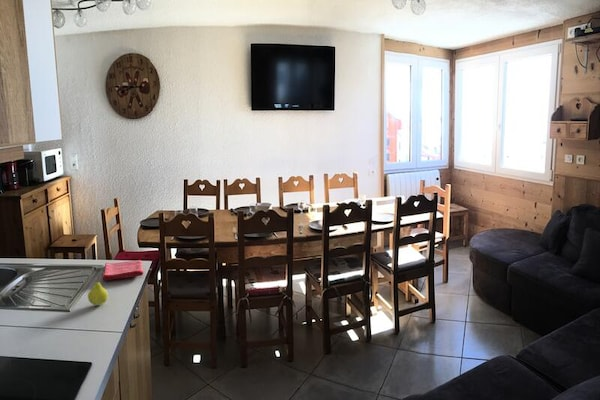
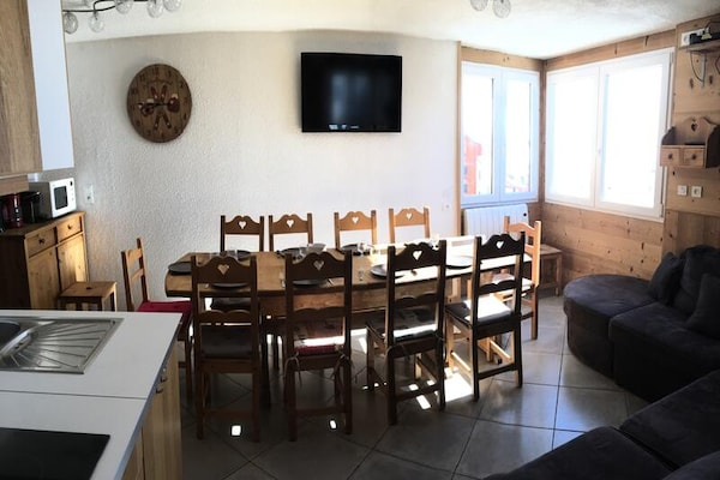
- fruit [87,274,109,307]
- dish towel [102,259,144,281]
